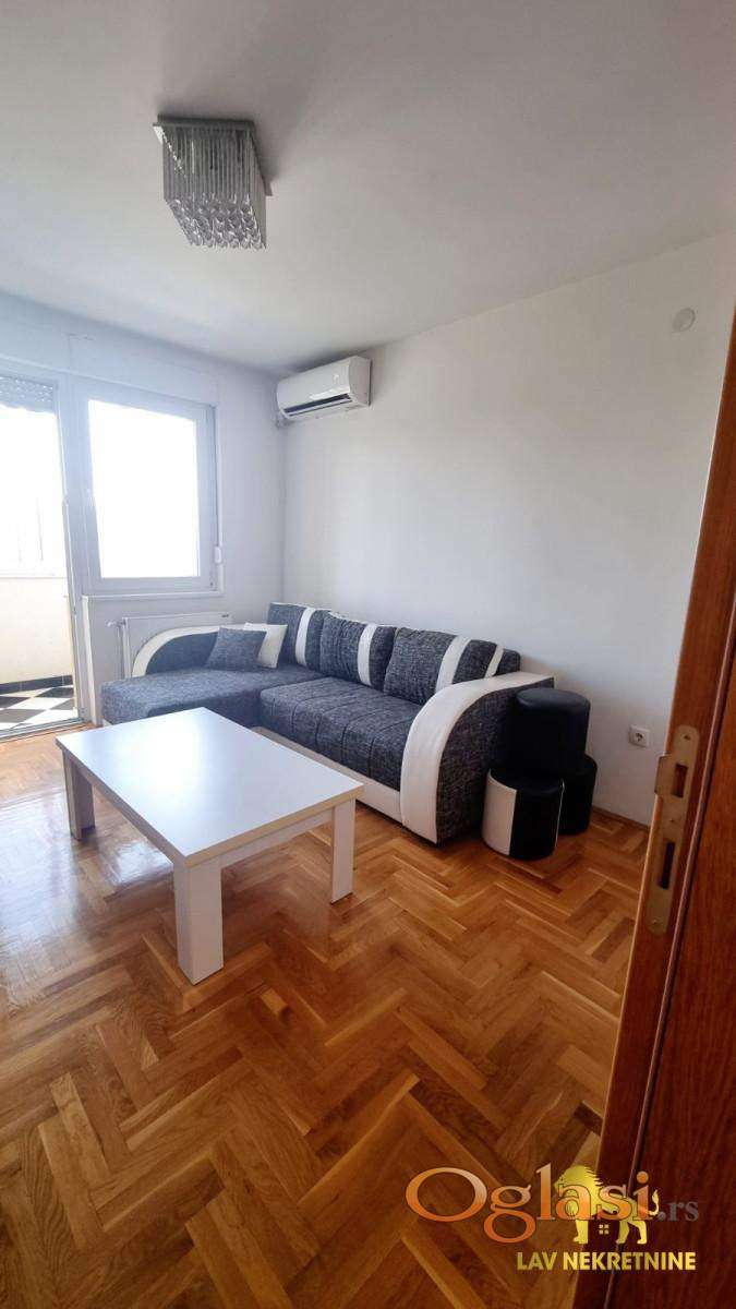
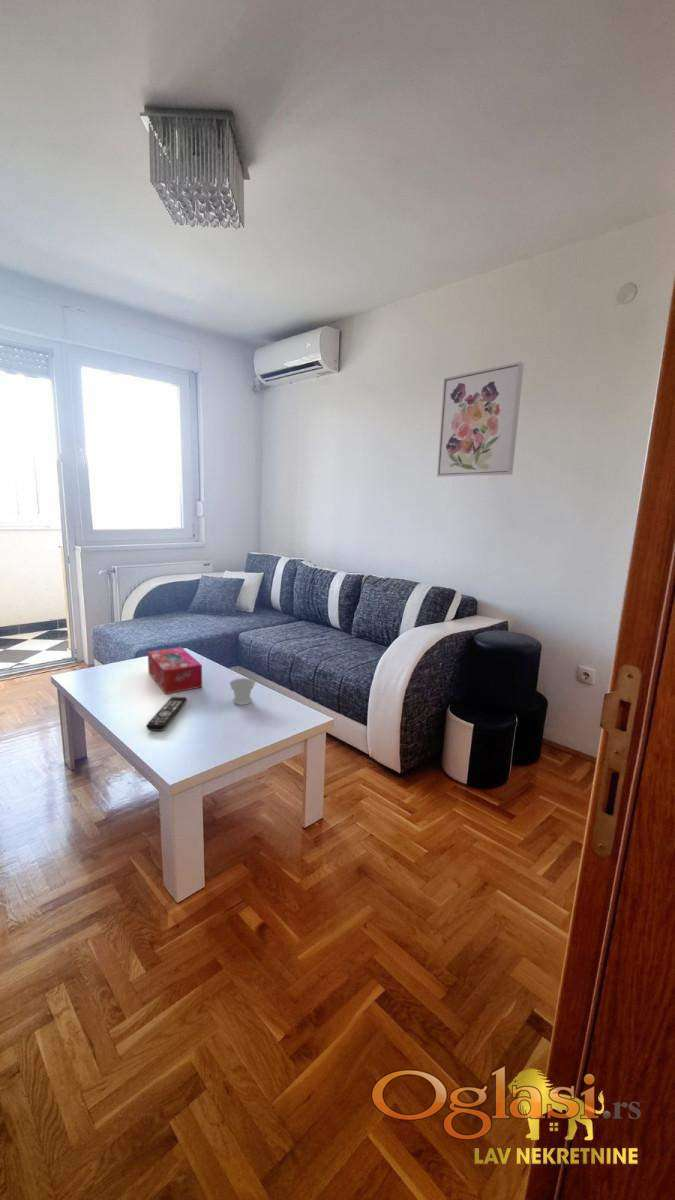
+ wall art [436,361,525,478]
+ tissue box [147,646,203,695]
+ cup [228,677,256,706]
+ remote control [145,696,188,732]
